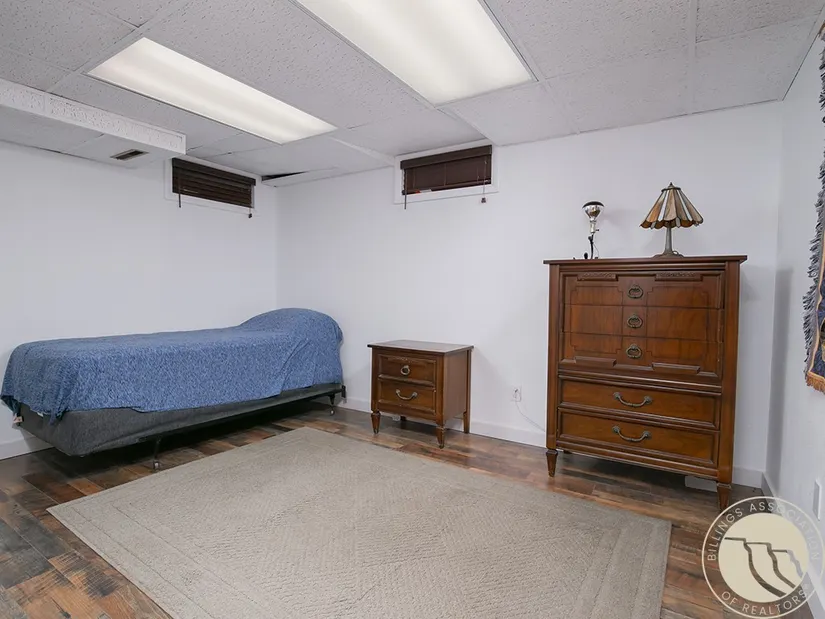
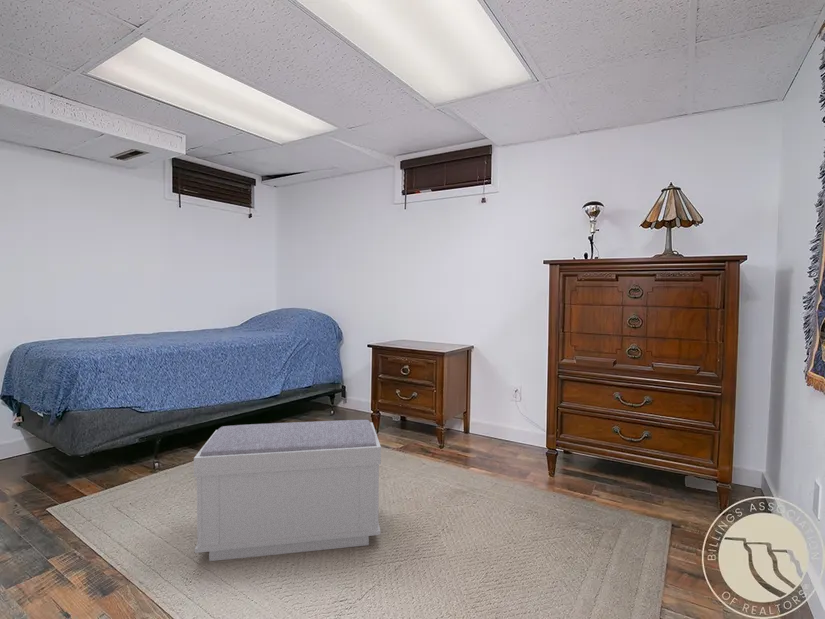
+ bench [193,419,382,562]
